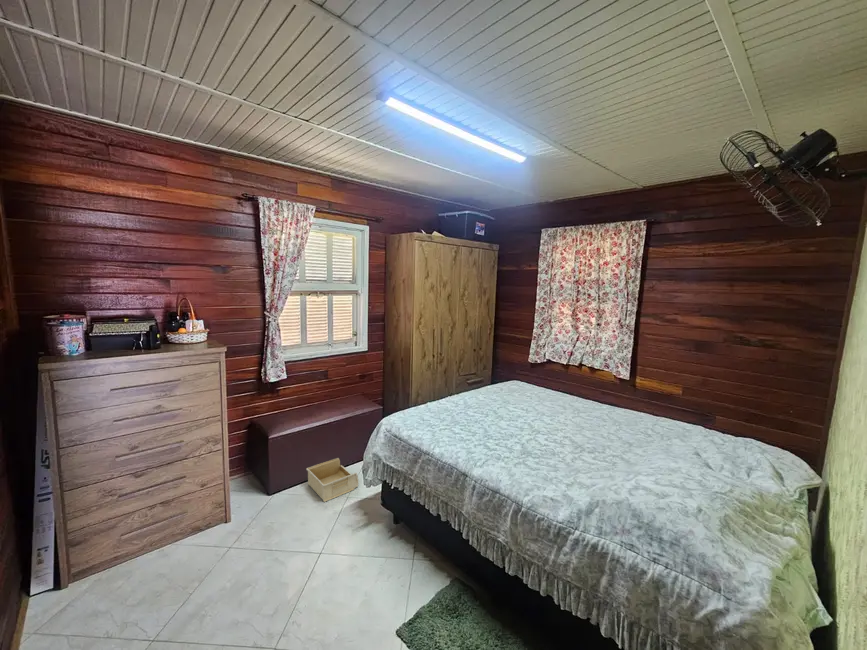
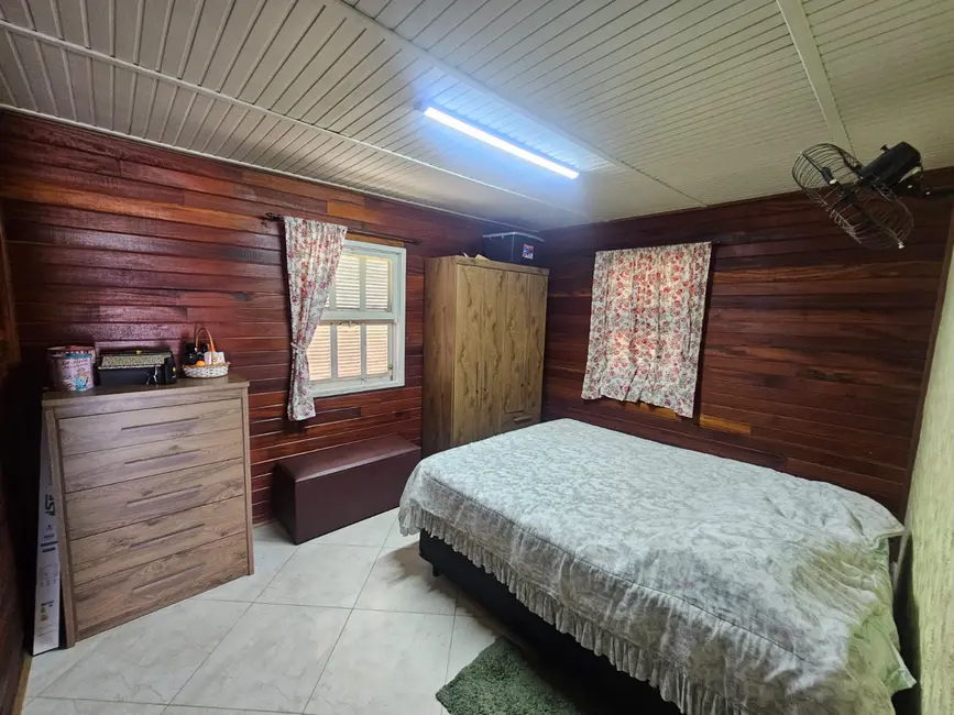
- storage bin [305,457,359,503]
